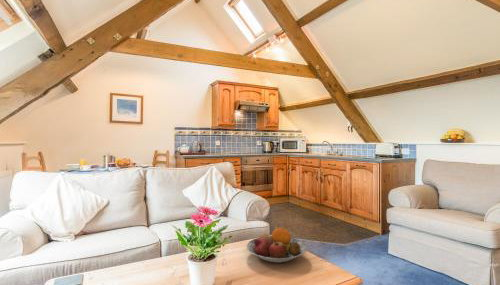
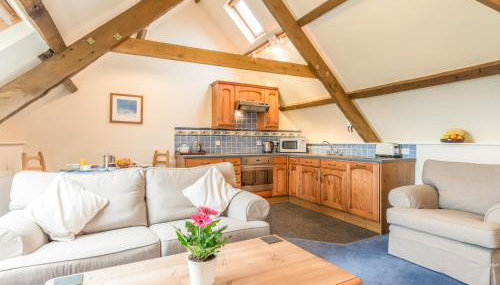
- fruit bowl [246,224,308,264]
